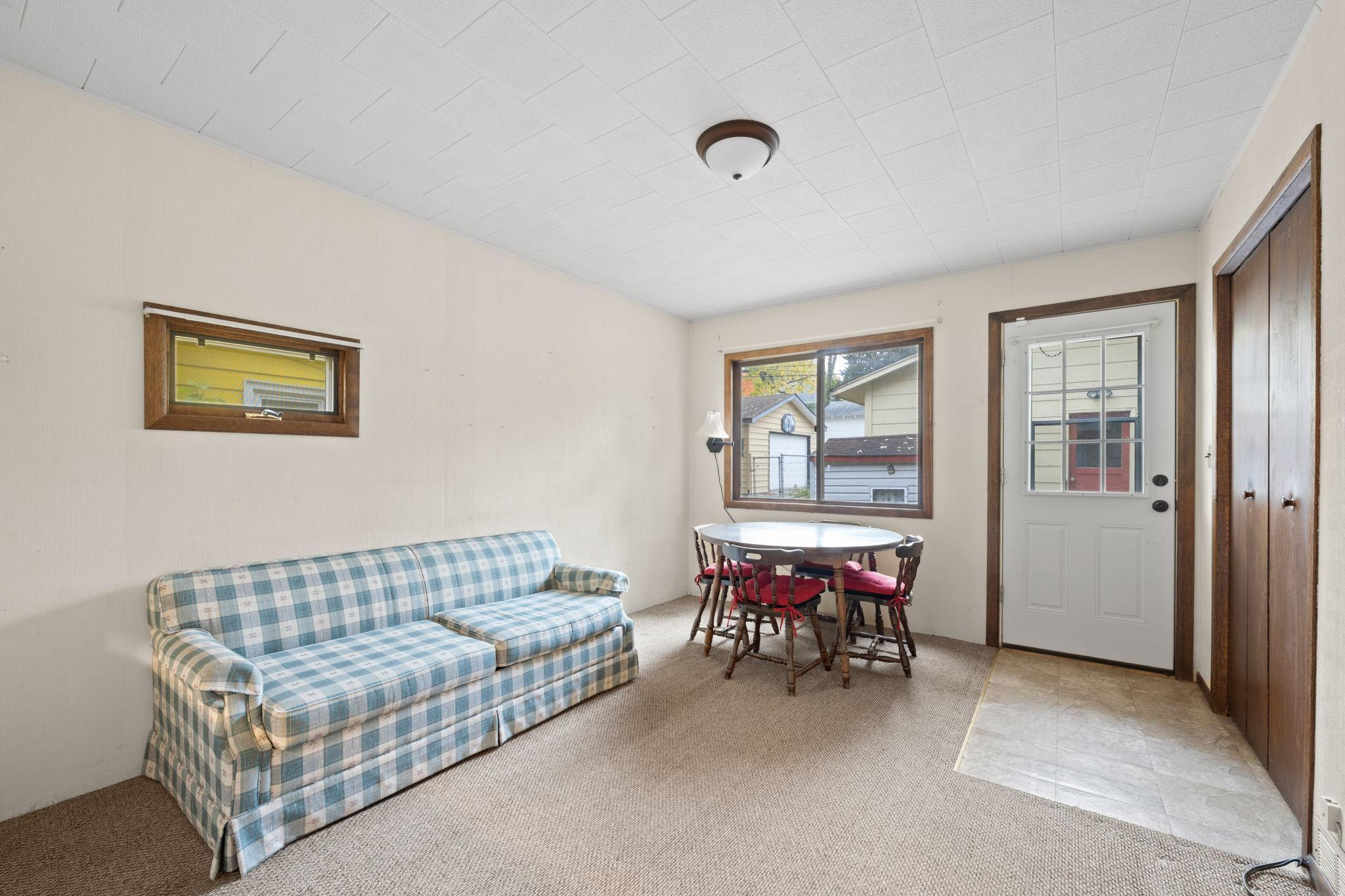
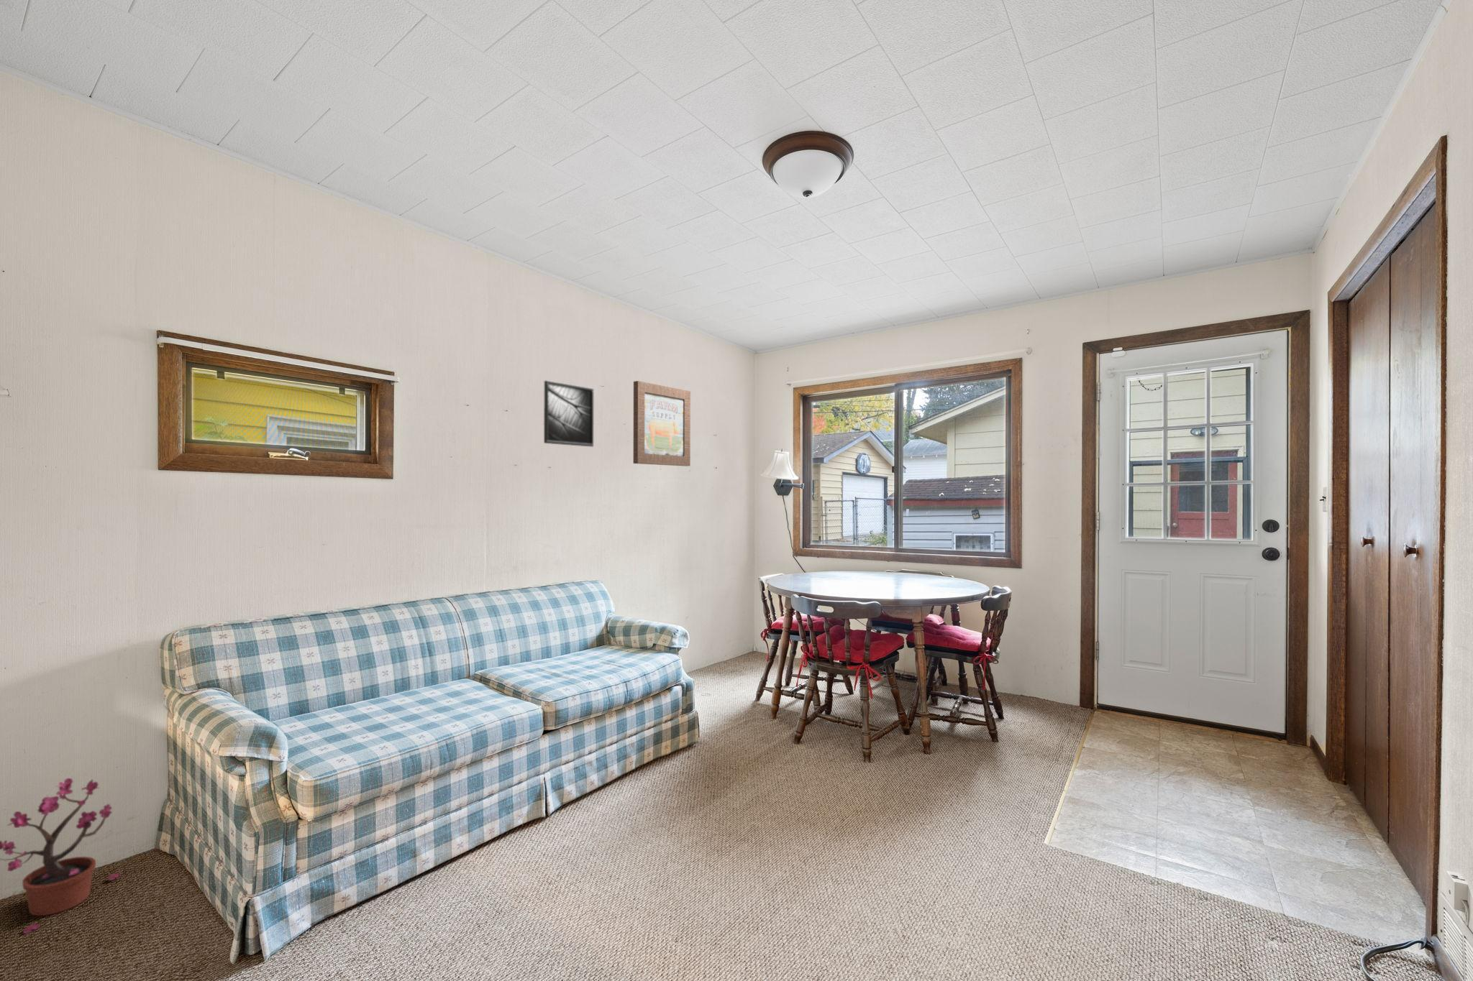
+ wall art [632,380,691,468]
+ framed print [543,380,594,448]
+ potted plant [0,777,120,934]
